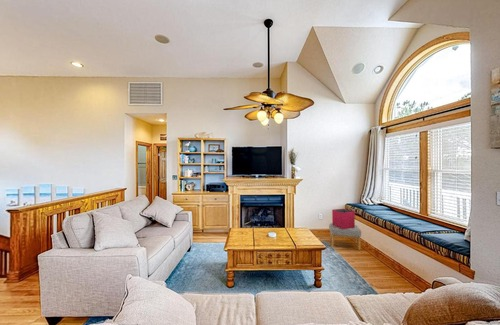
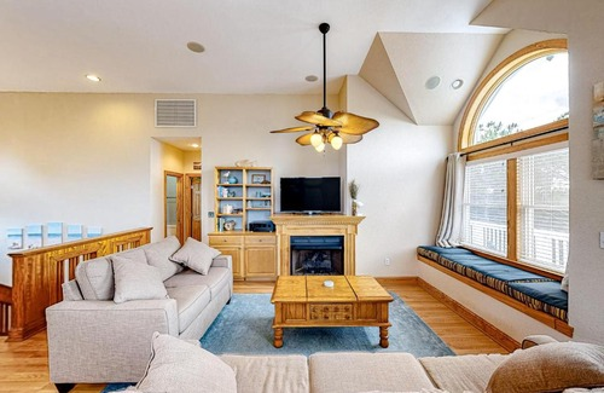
- storage bin [331,208,356,229]
- footstool [328,222,362,251]
